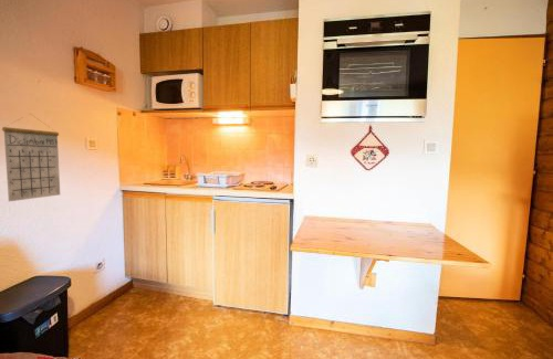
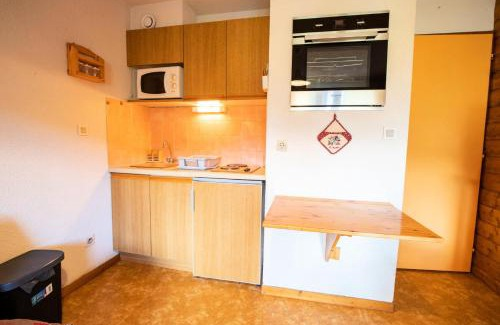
- calendar [1,113,61,202]
